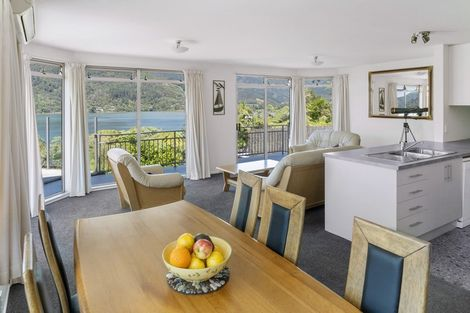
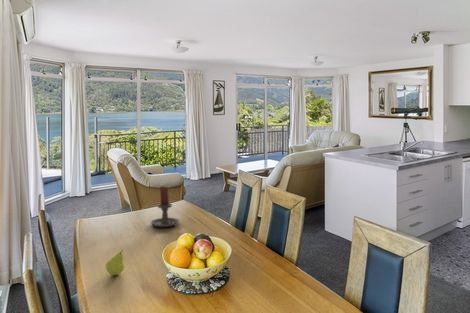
+ fruit [105,250,125,276]
+ candle holder [150,186,180,228]
